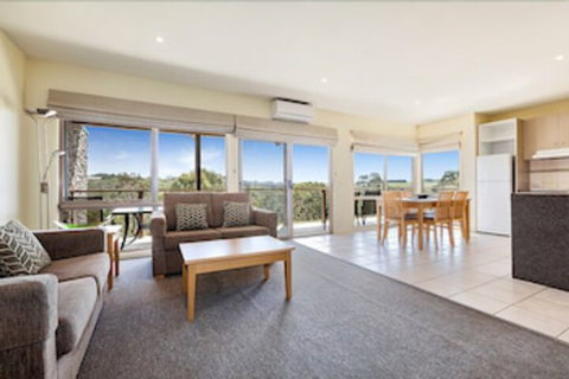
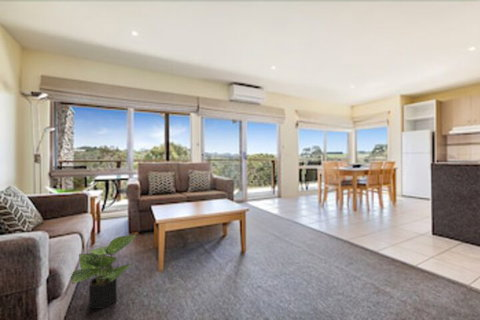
+ potted plant [70,233,138,310]
